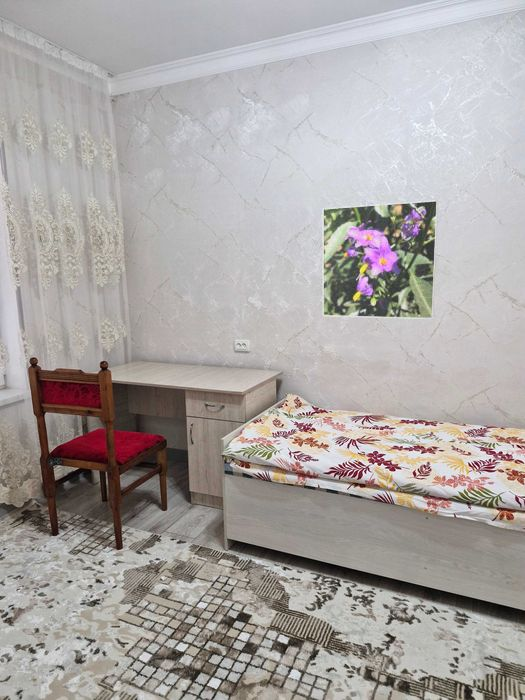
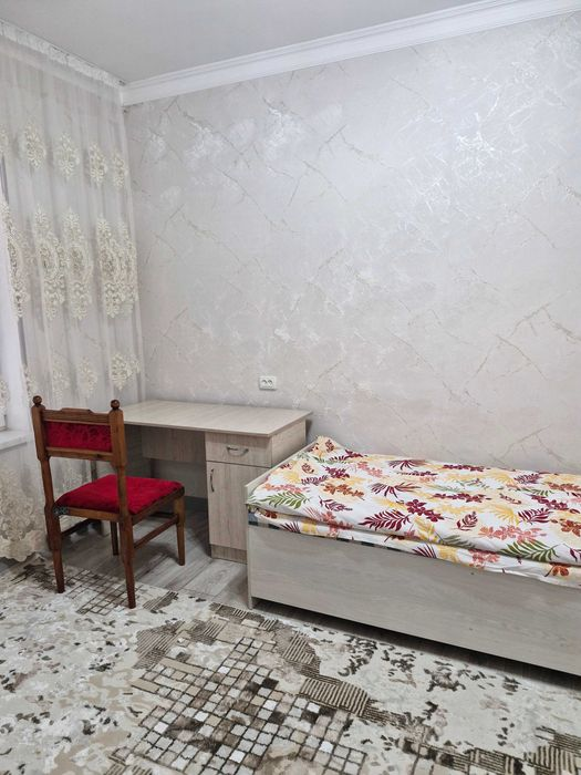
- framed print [322,199,439,320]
